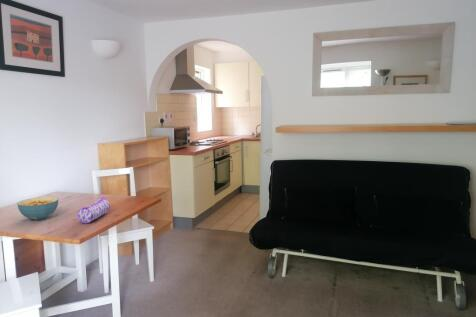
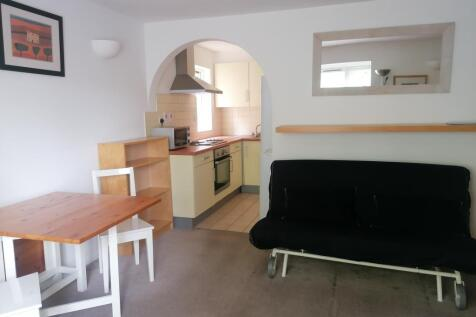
- pencil case [76,196,111,224]
- cereal bowl [16,196,59,221]
